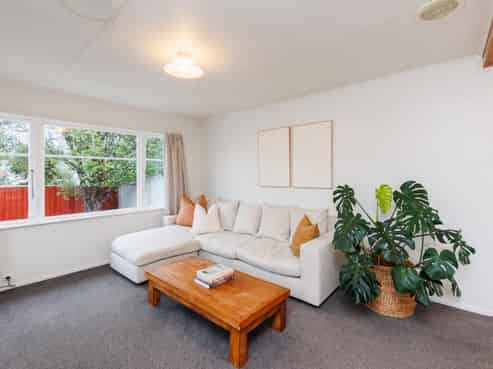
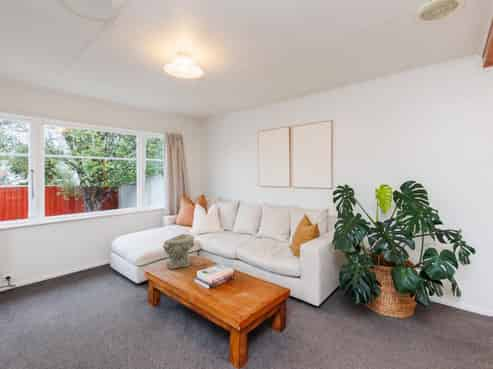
+ decorative bowl [162,233,195,270]
